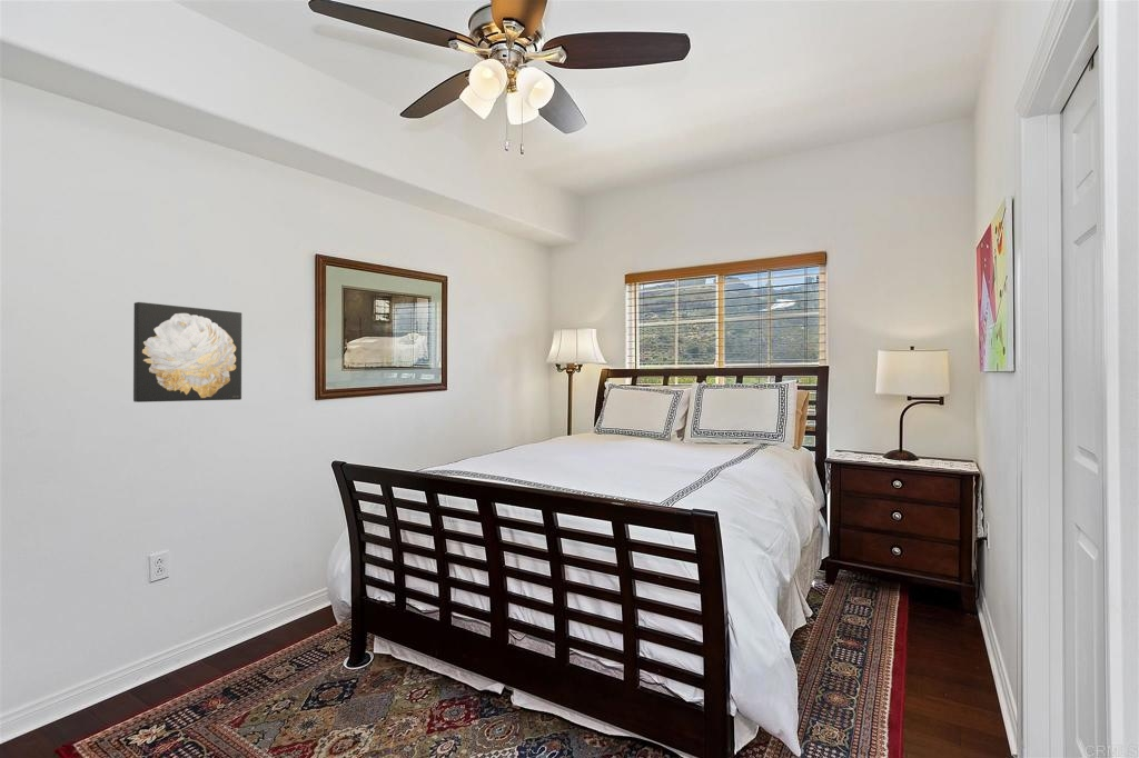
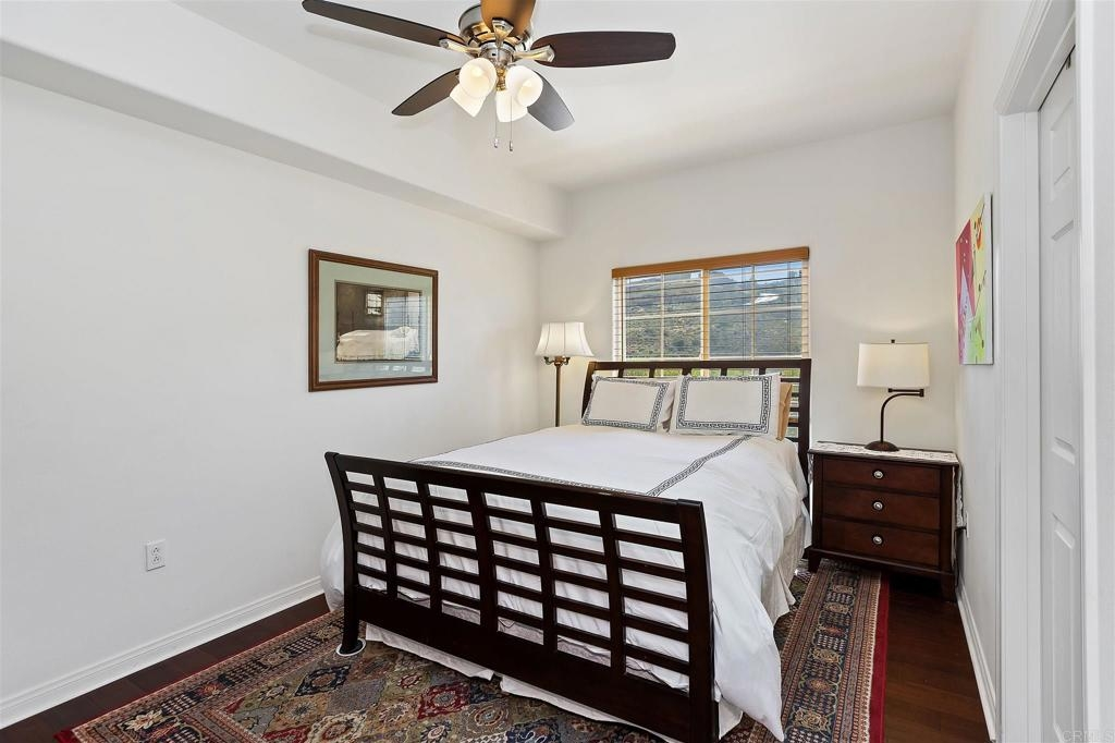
- wall art [132,301,242,403]
